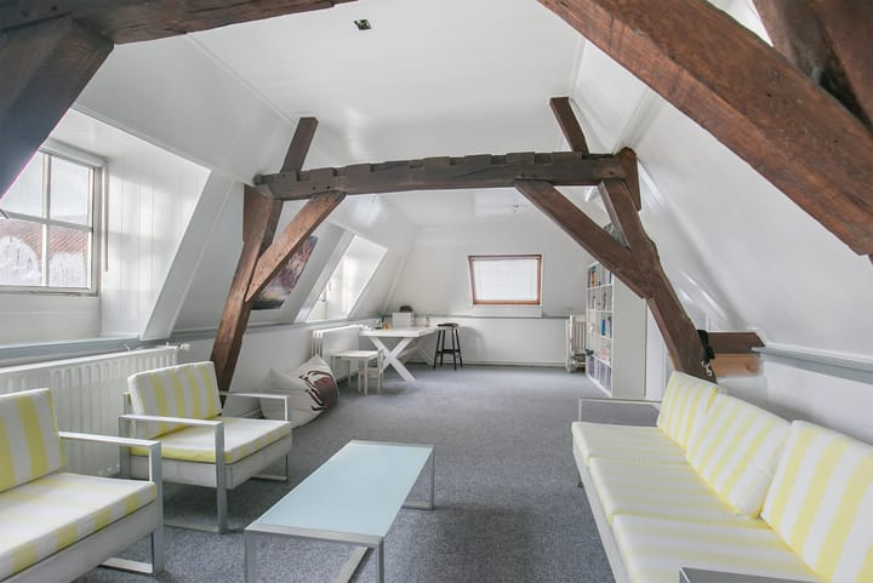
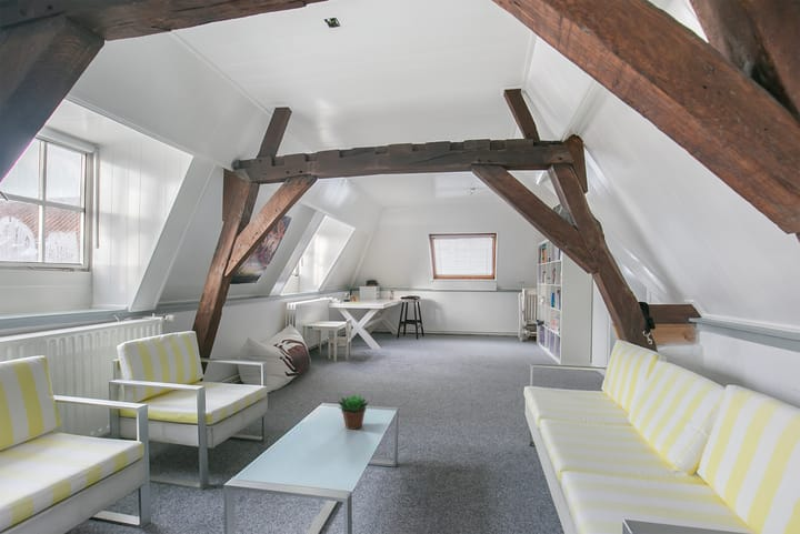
+ succulent plant [337,394,369,431]
